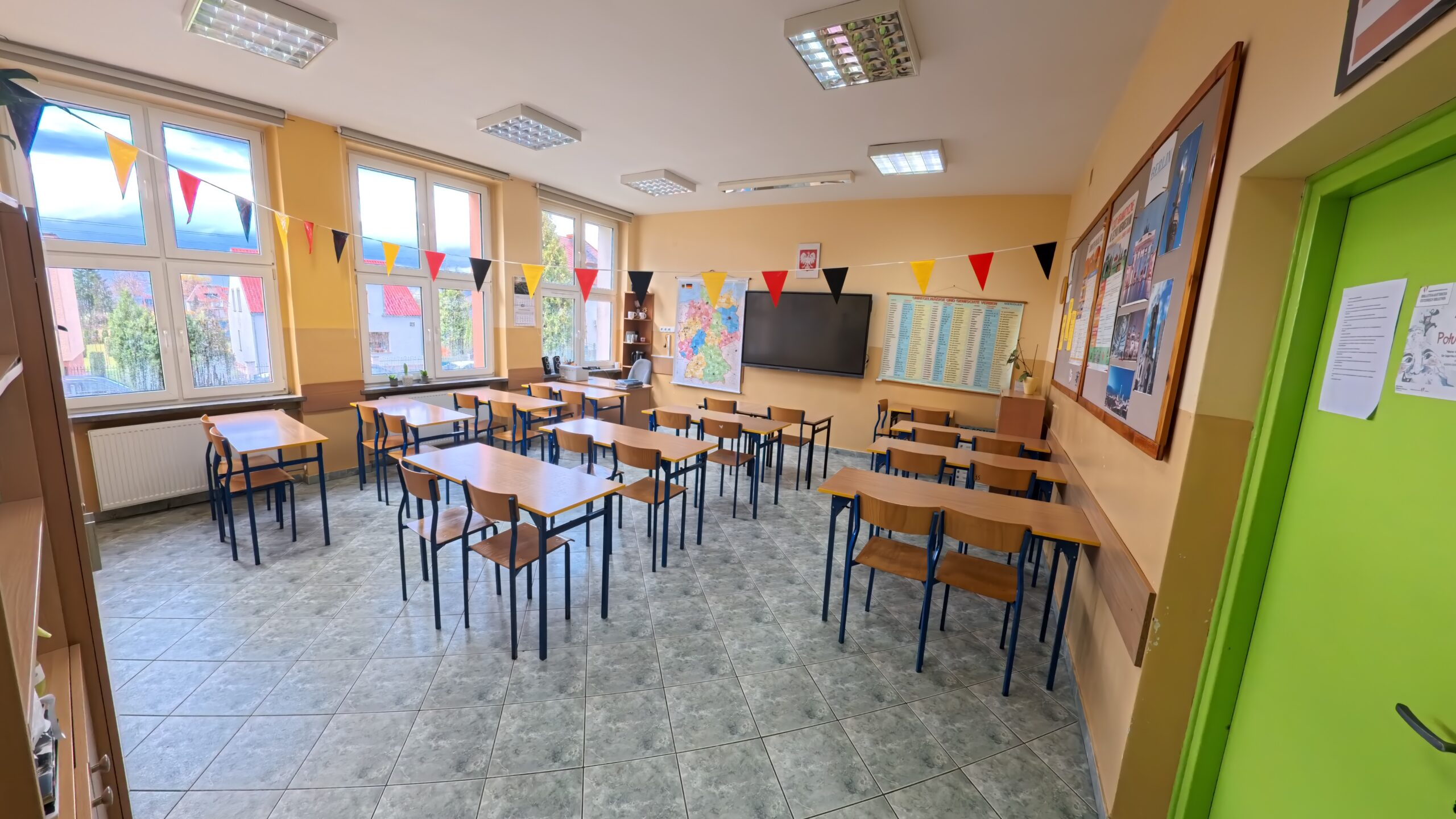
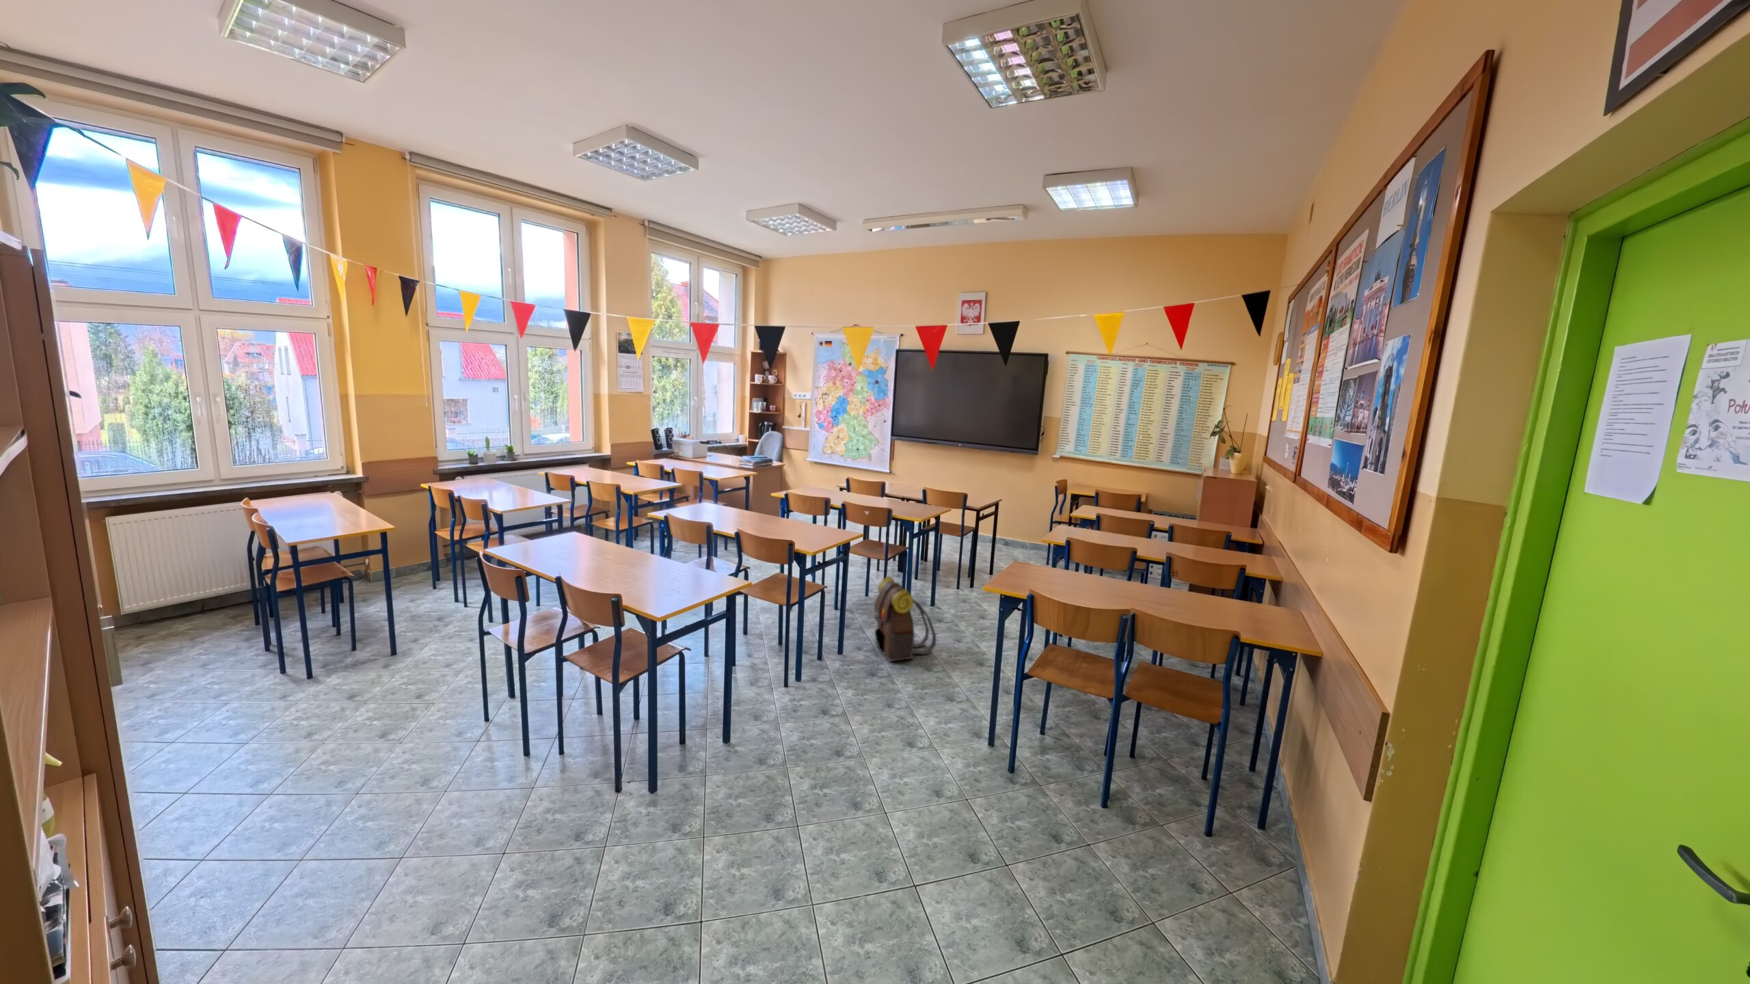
+ backpack [874,574,936,662]
